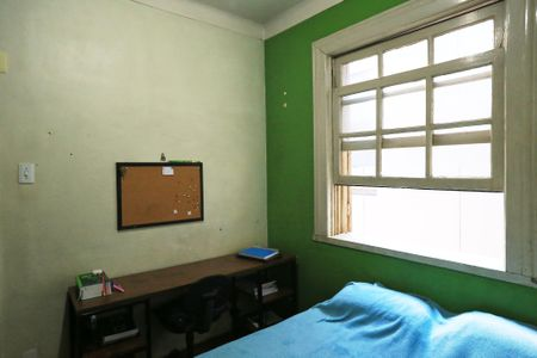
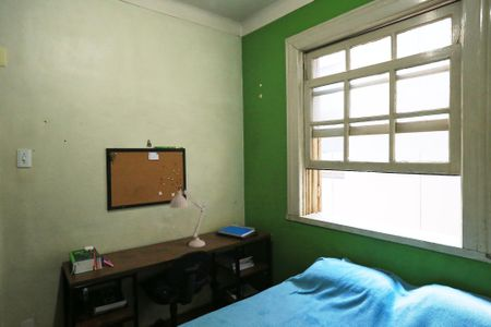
+ desk lamp [169,185,206,249]
